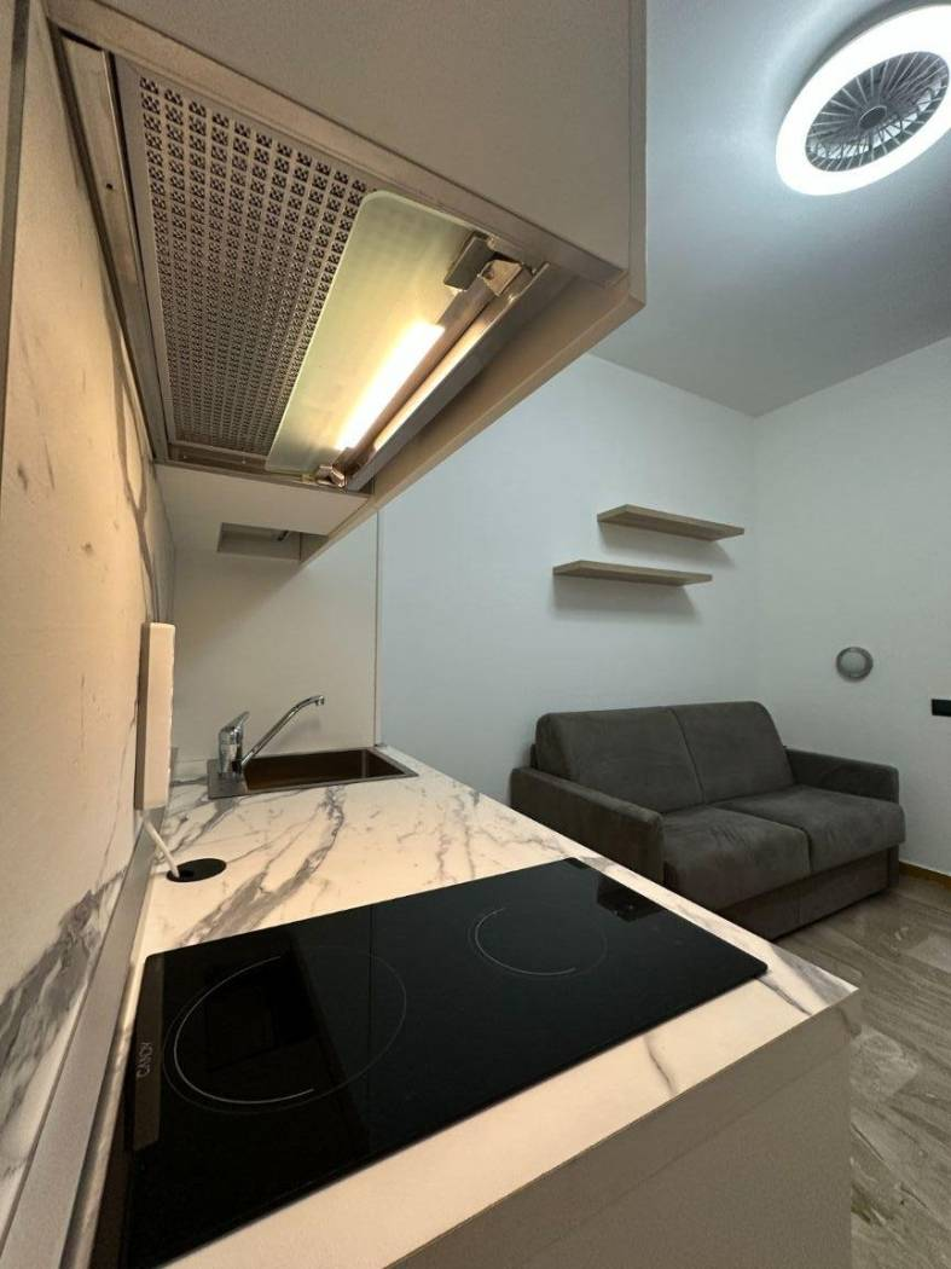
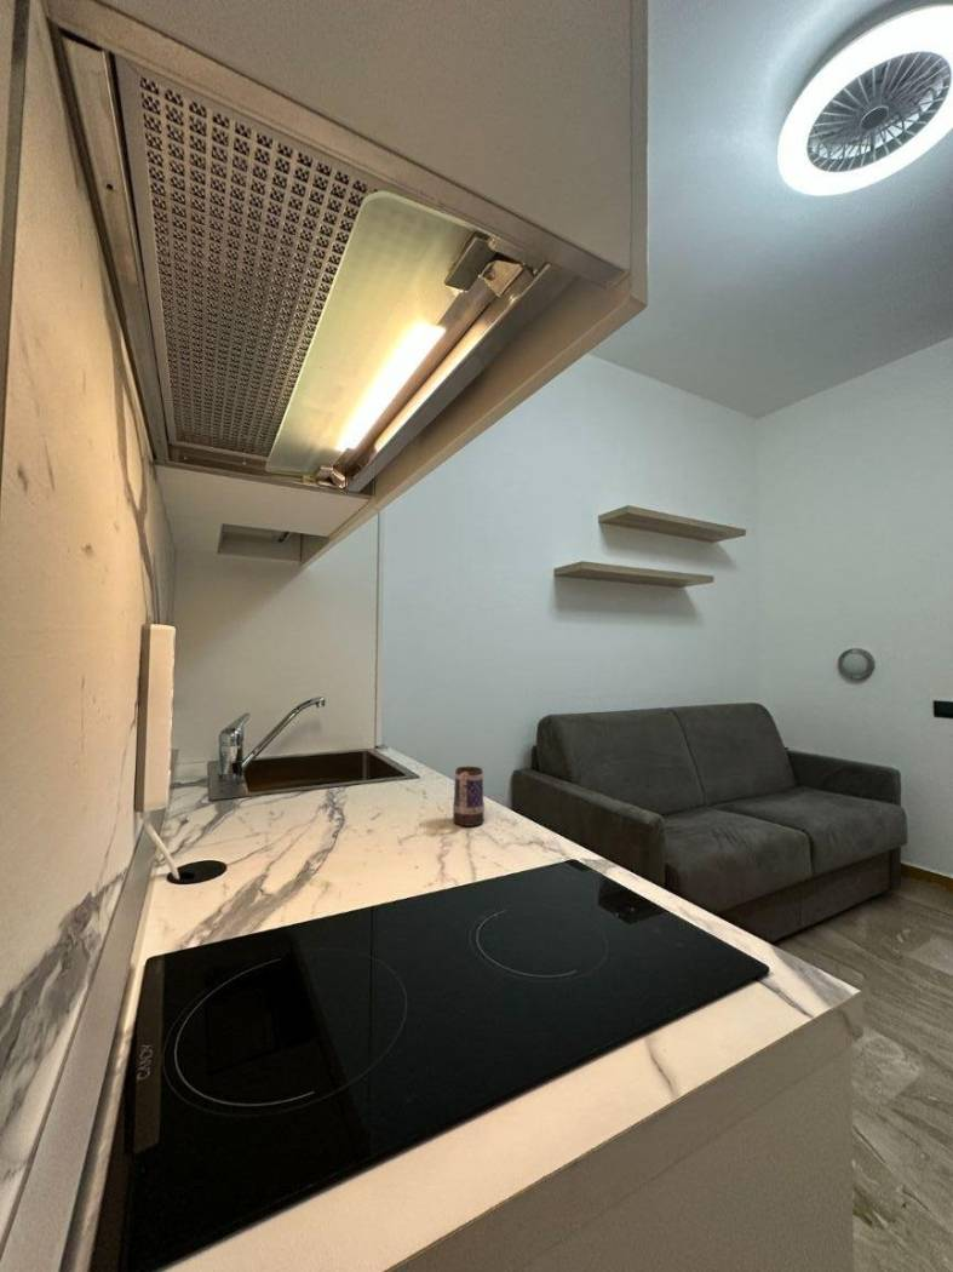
+ mug [452,766,486,827]
